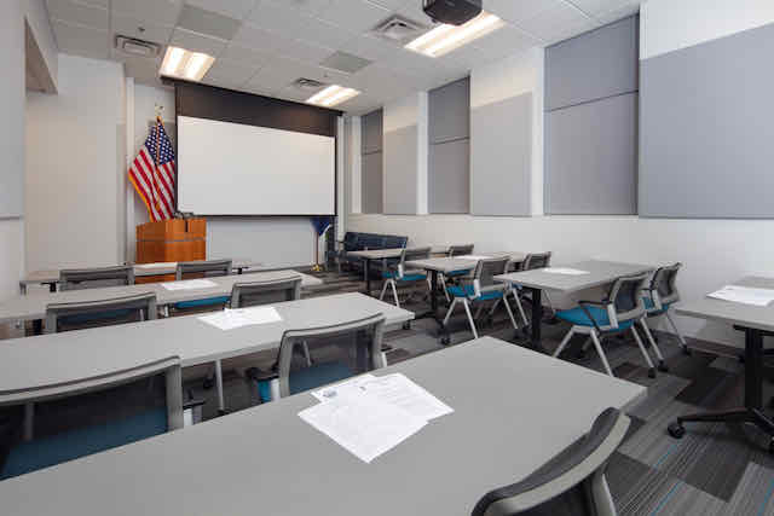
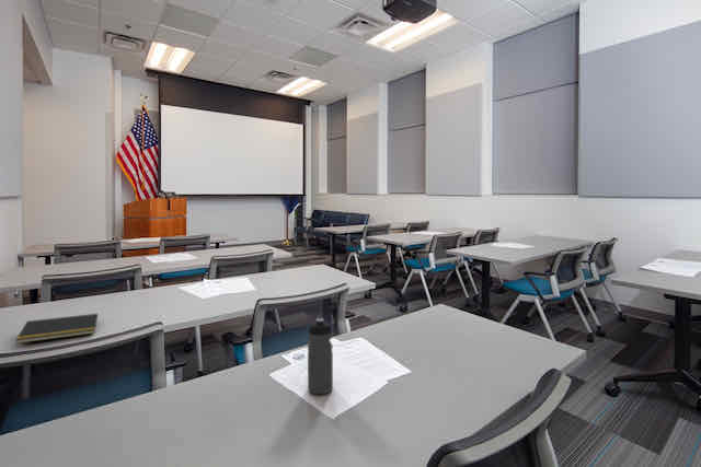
+ notepad [15,313,99,345]
+ water bottle [307,317,334,395]
